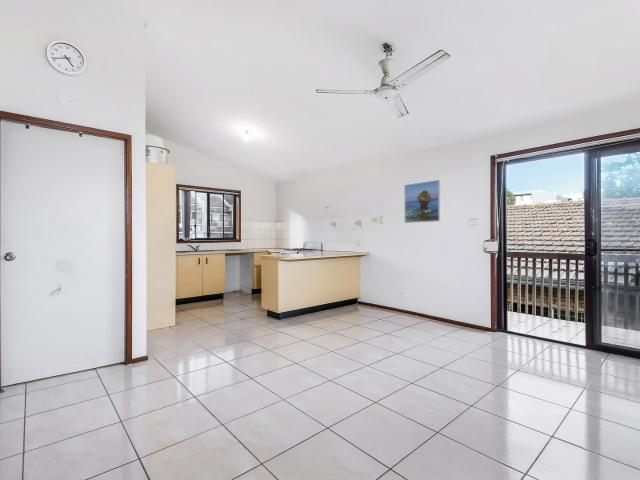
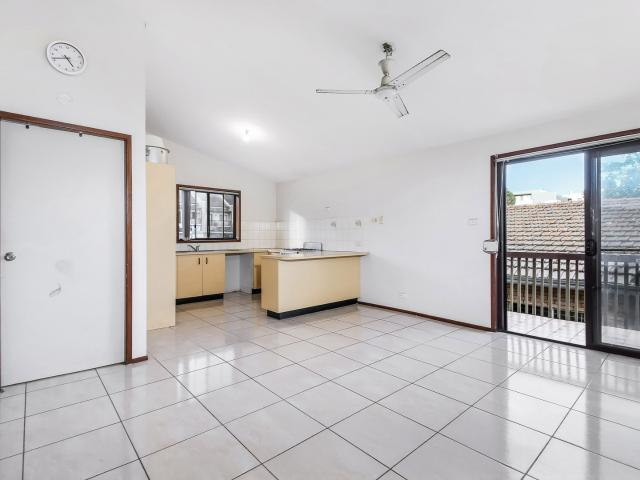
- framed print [403,179,441,224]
